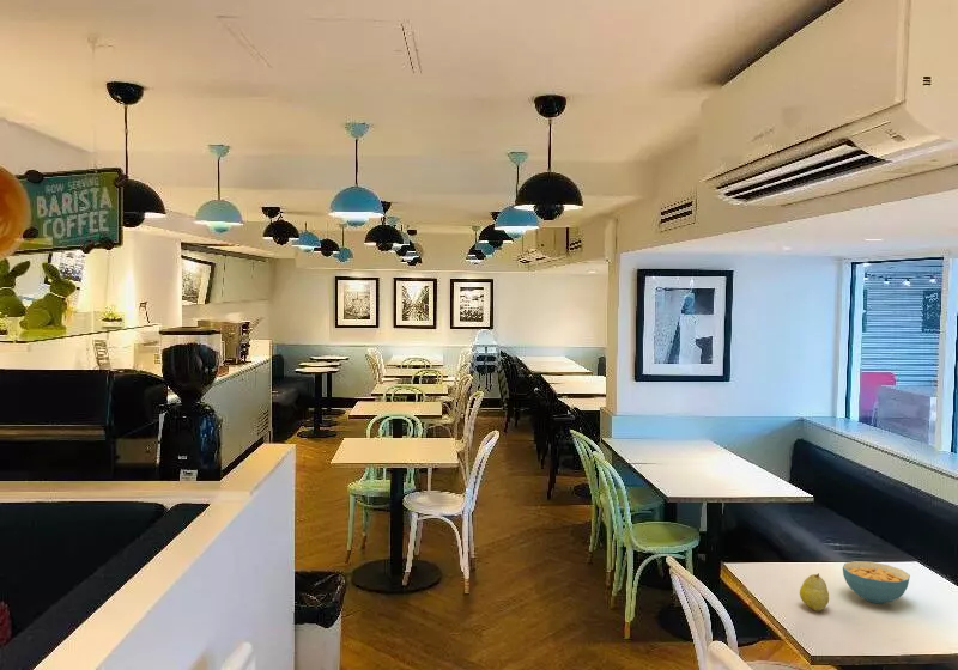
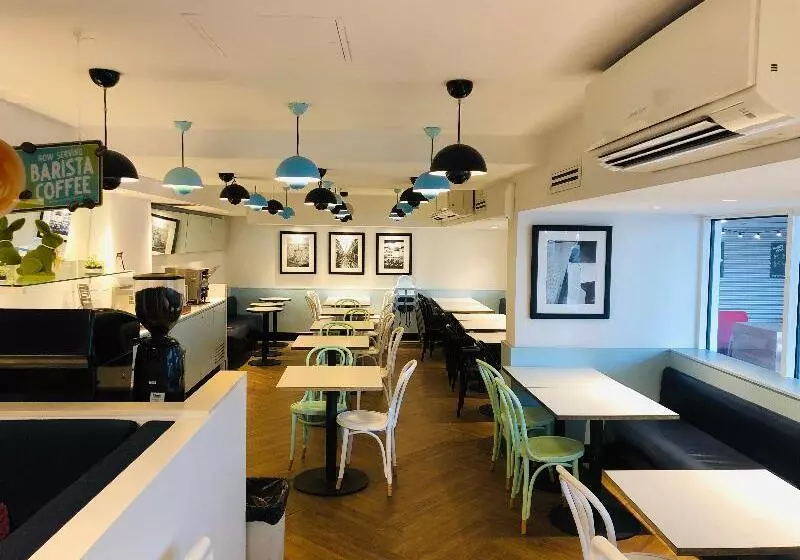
- cereal bowl [842,560,911,604]
- fruit [799,572,830,611]
